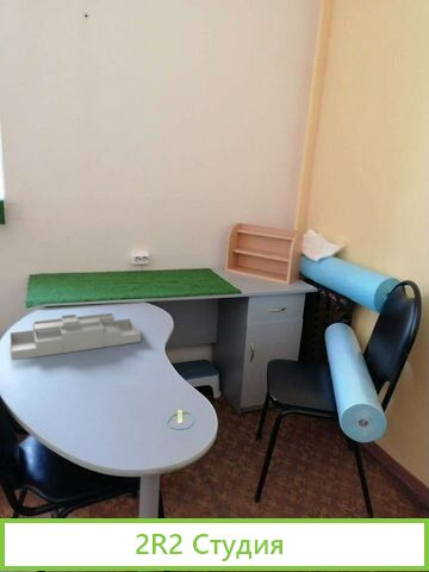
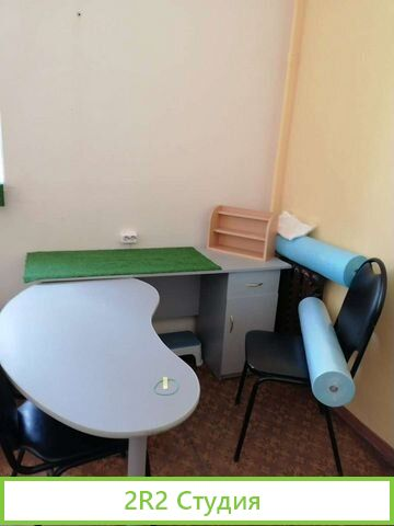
- desk organizer [8,312,142,361]
